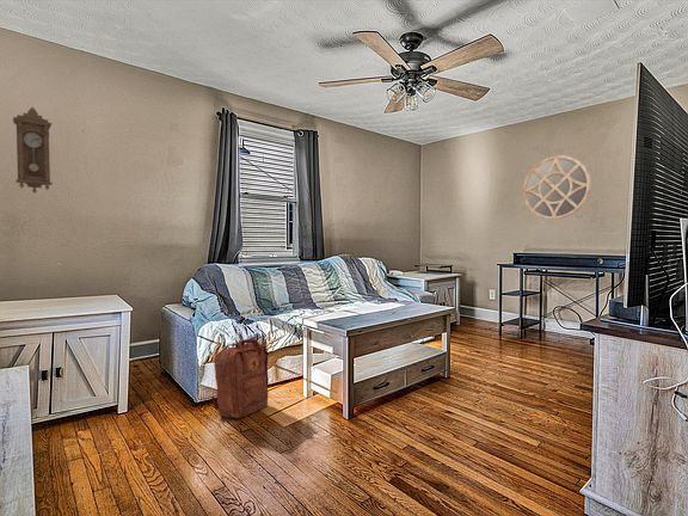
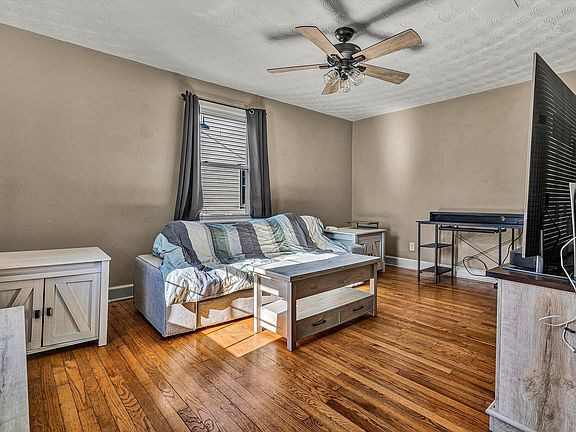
- home mirror [522,154,592,220]
- backpack [210,338,270,419]
- pendulum clock [12,106,54,195]
